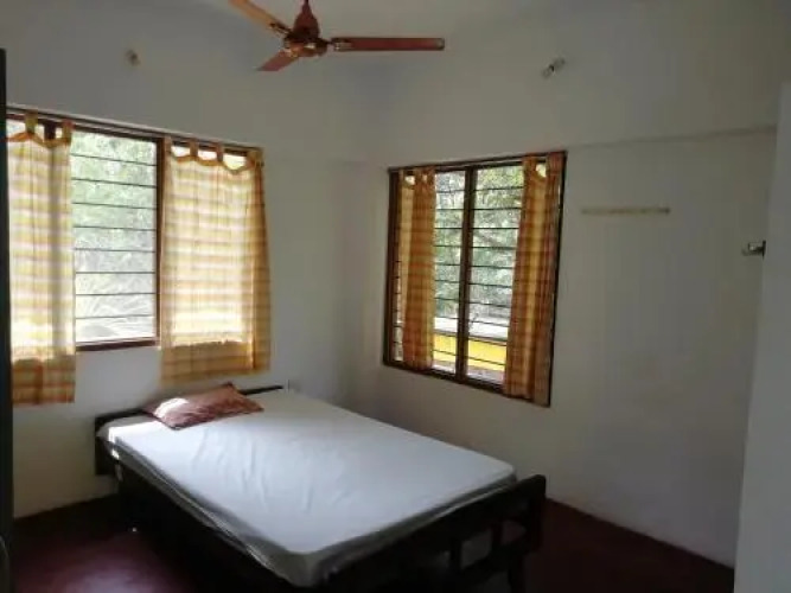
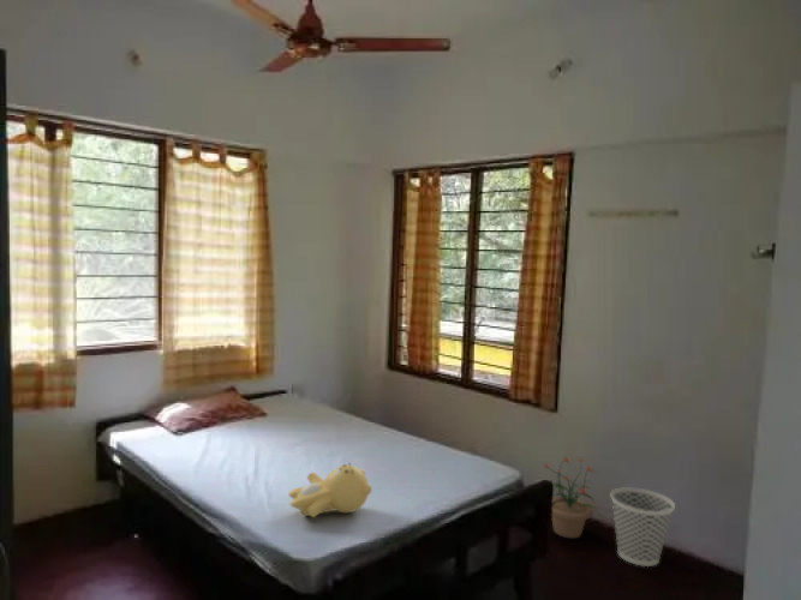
+ potted plant [543,454,599,539]
+ wastebasket [610,486,676,568]
+ teddy bear [287,461,373,518]
